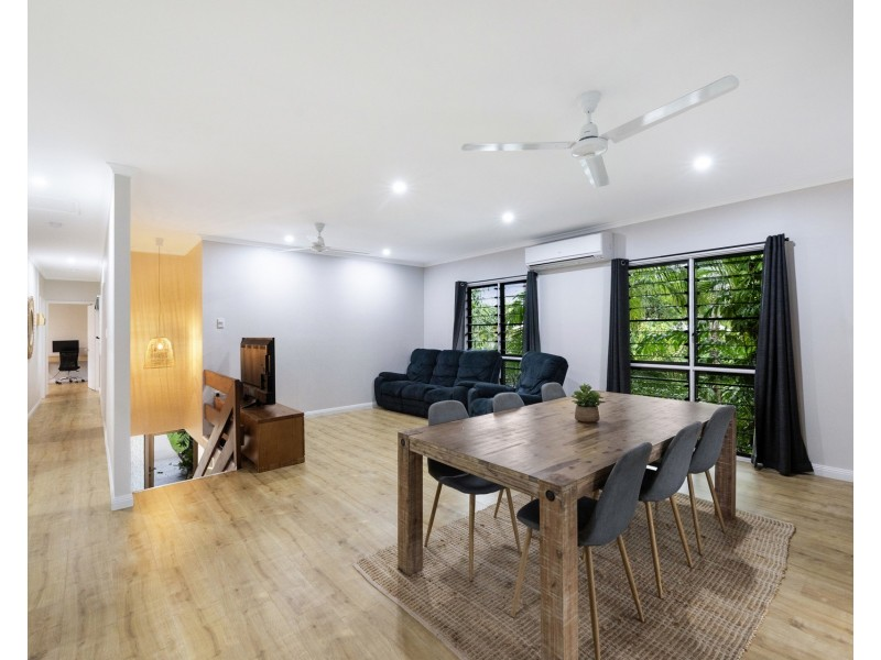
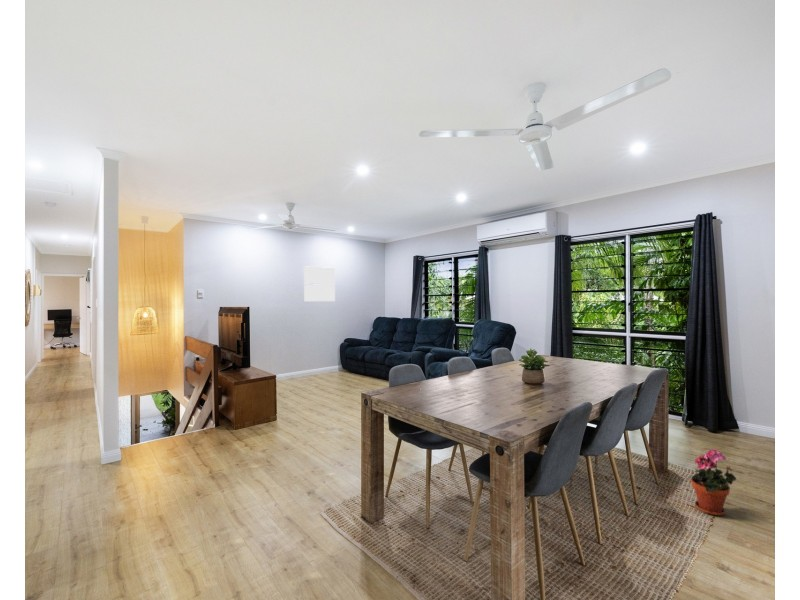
+ wall art [303,265,336,302]
+ potted plant [690,449,737,517]
